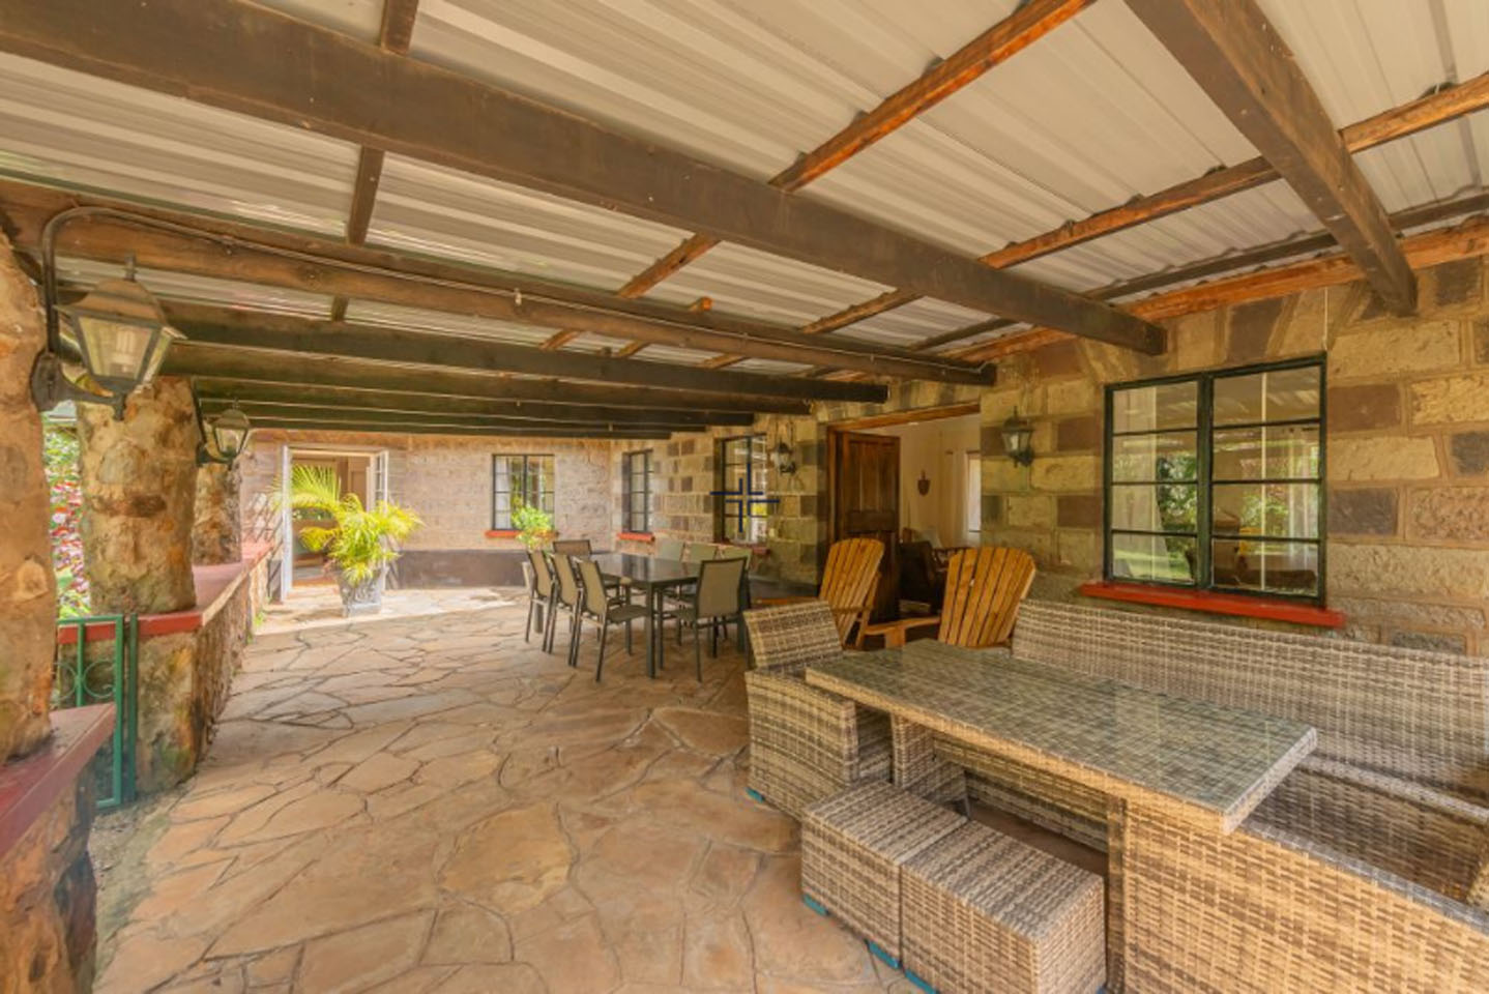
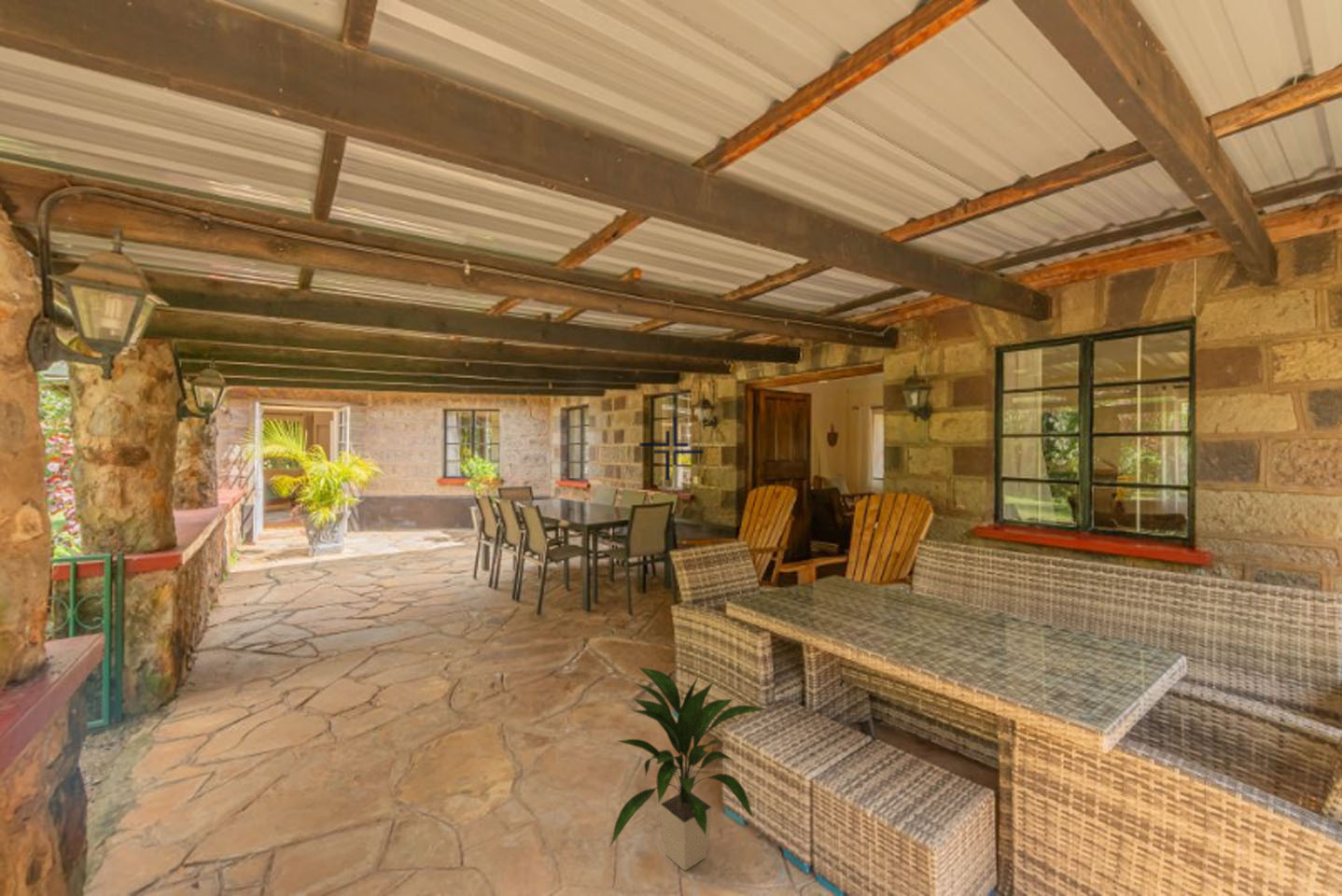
+ indoor plant [608,665,766,872]
